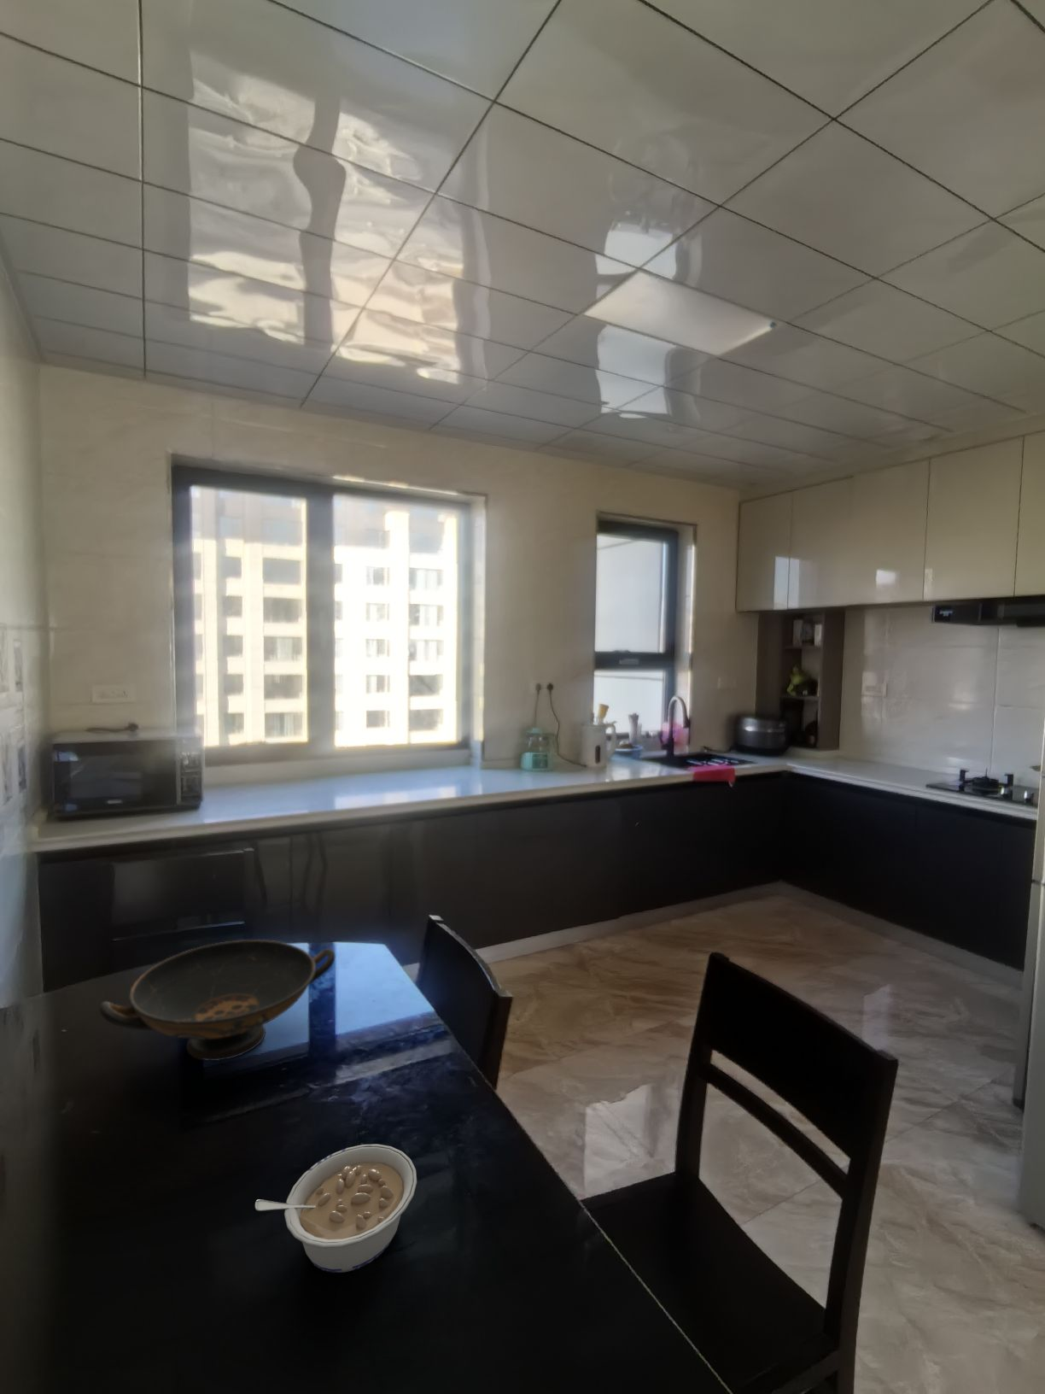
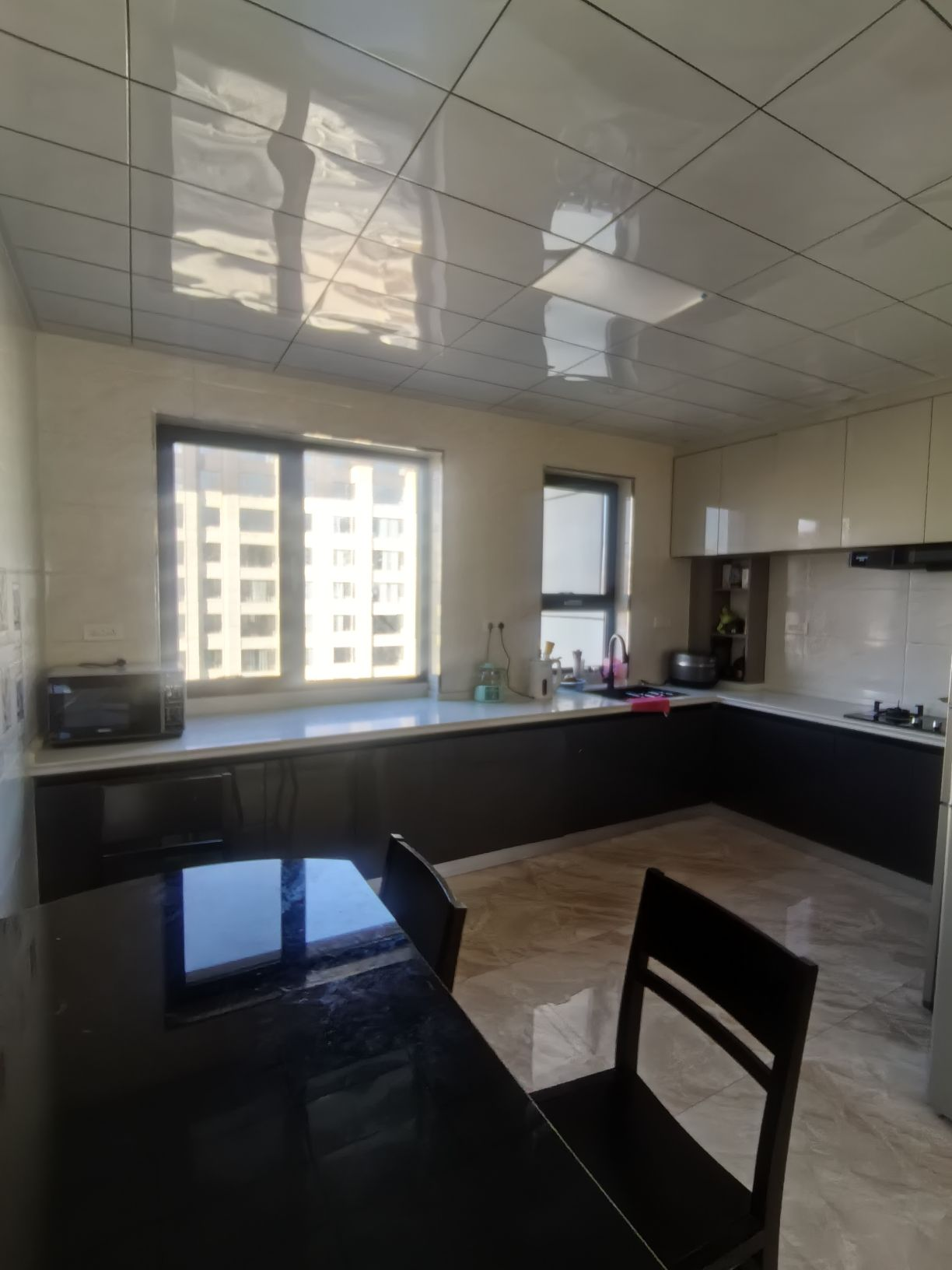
- decorative bowl [98,938,336,1061]
- legume [255,1144,417,1273]
